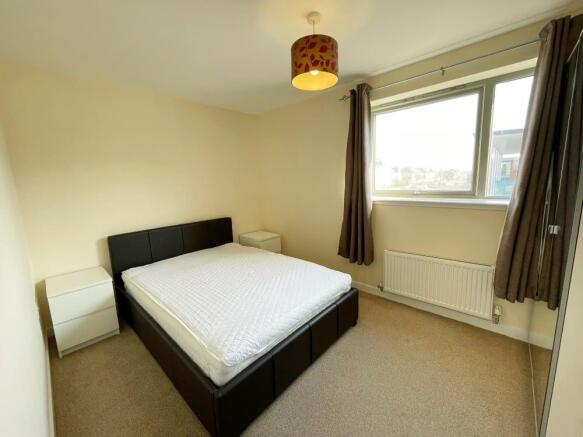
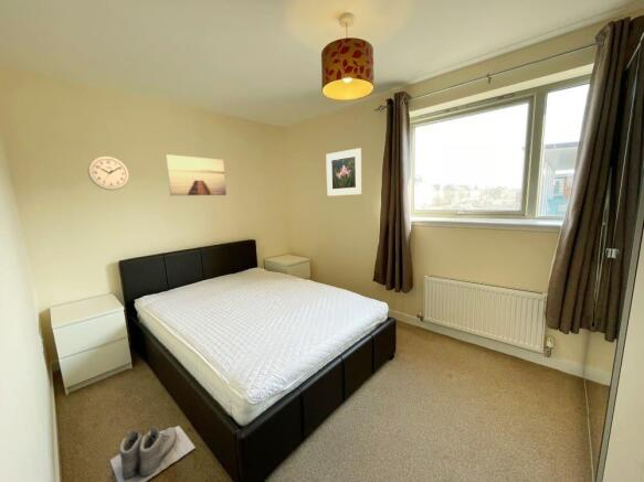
+ boots [108,425,197,482]
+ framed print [325,147,363,197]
+ wall clock [86,154,130,191]
+ wall art [165,153,228,196]
